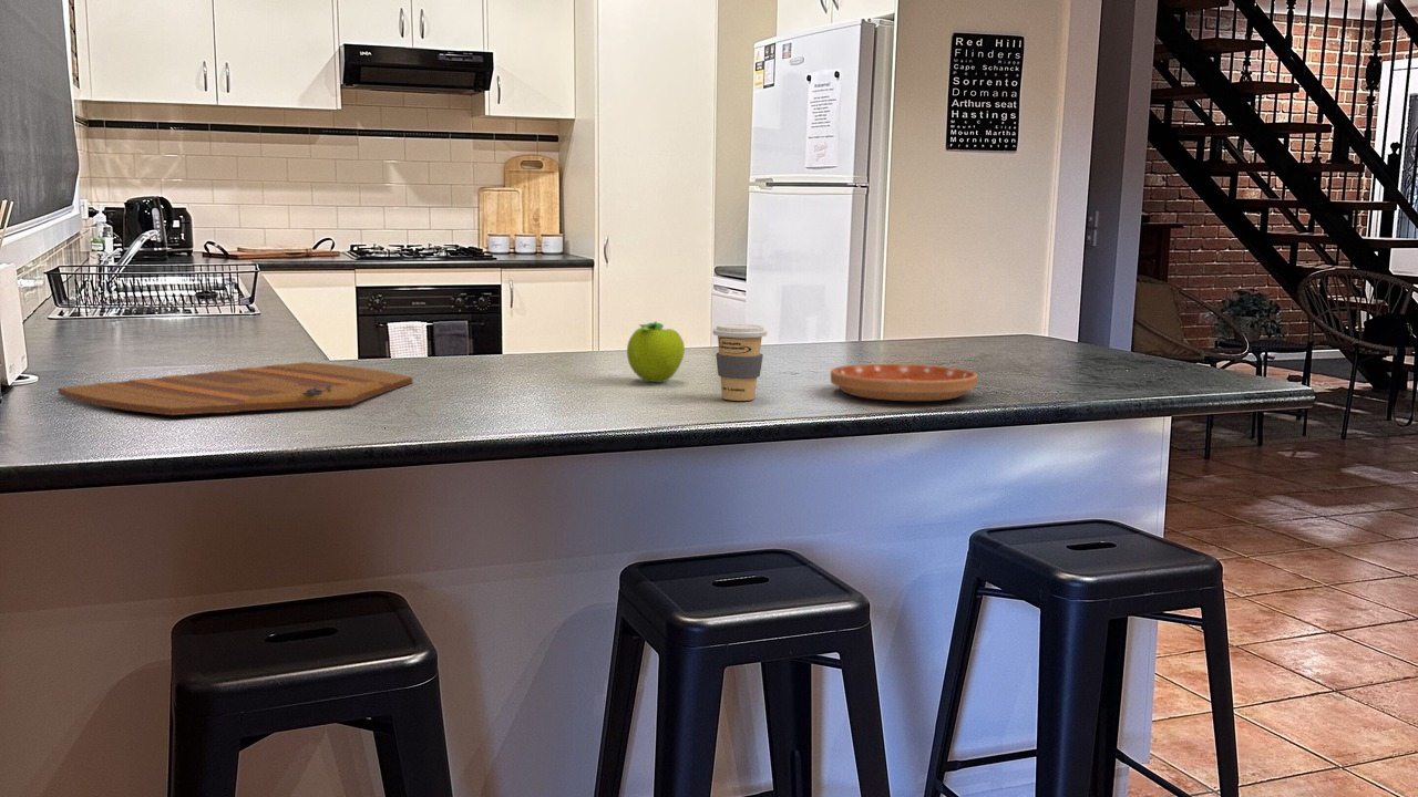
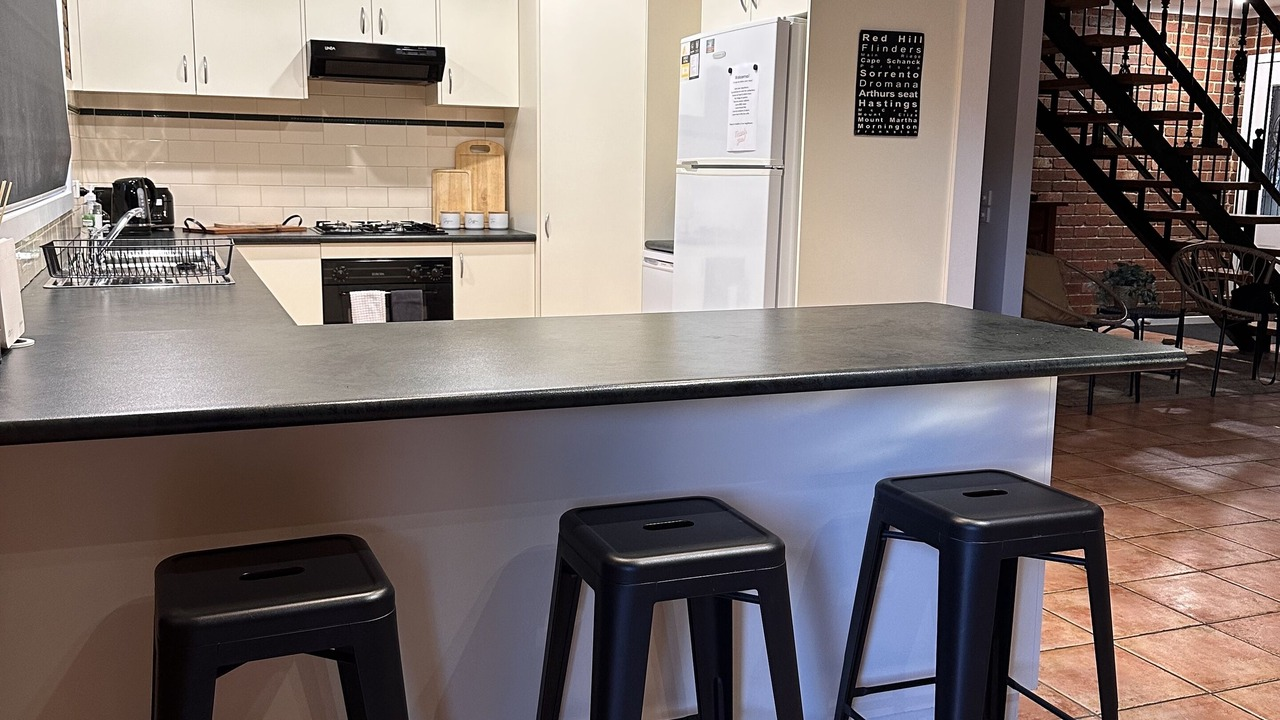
- cutting board [58,361,413,416]
- coffee cup [712,323,768,402]
- fruit [626,320,686,383]
- saucer [830,363,978,402]
